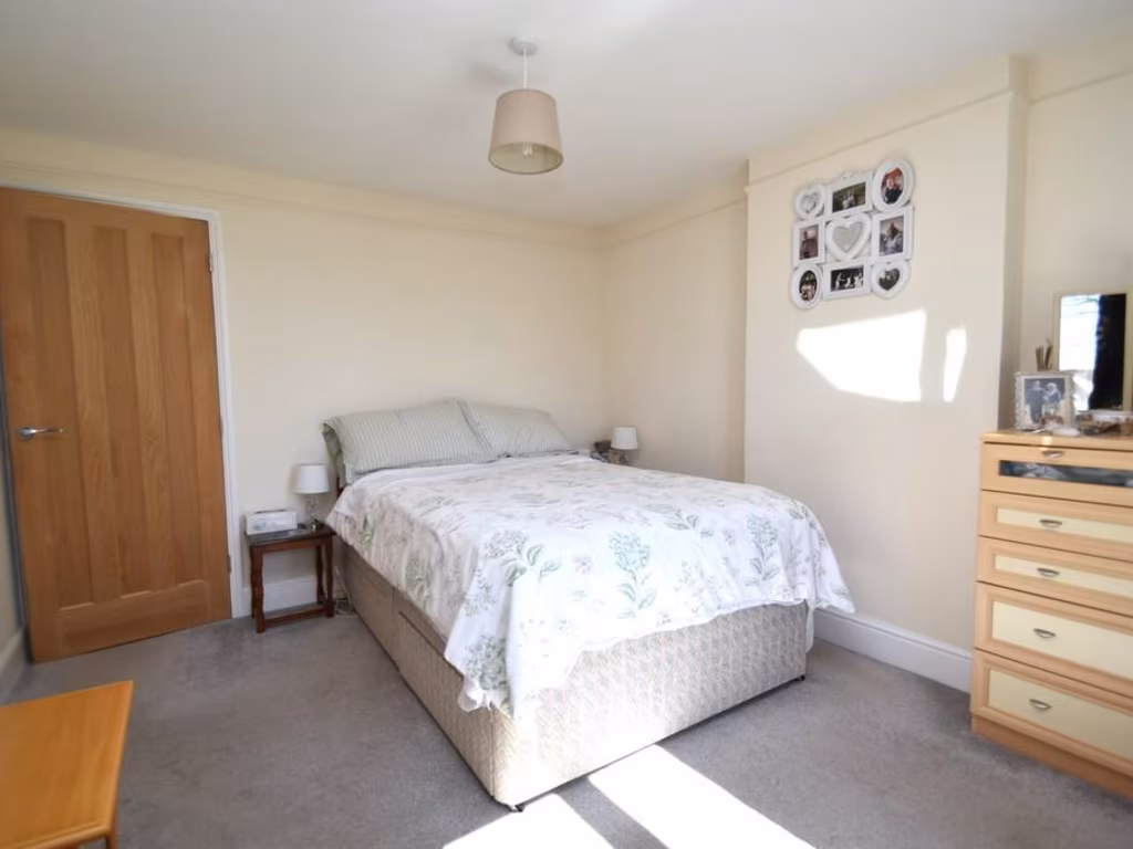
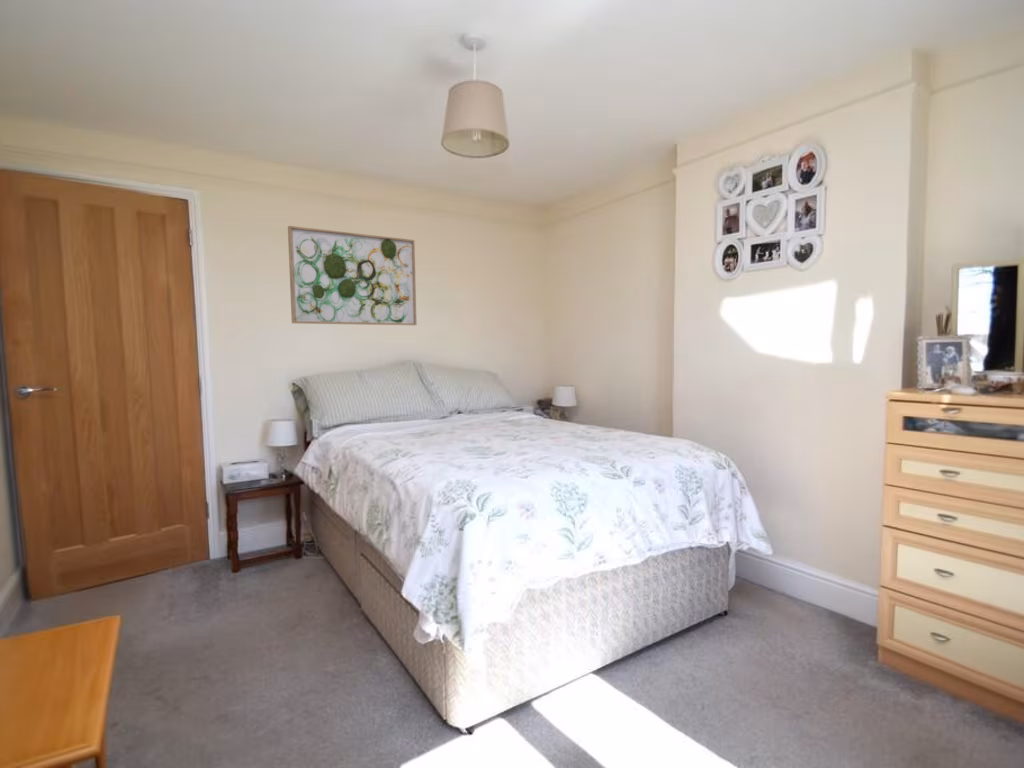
+ wall art [287,225,418,326]
